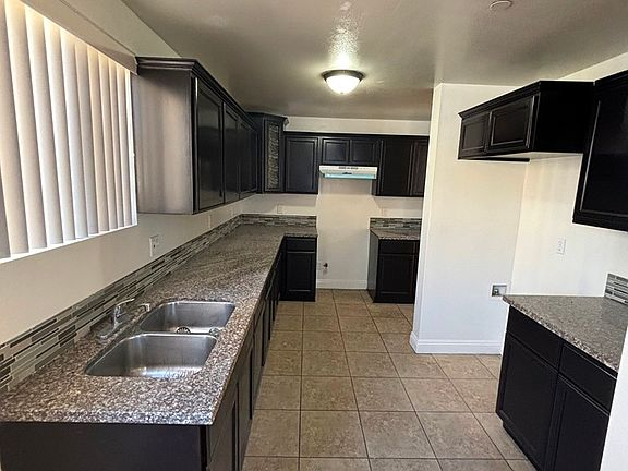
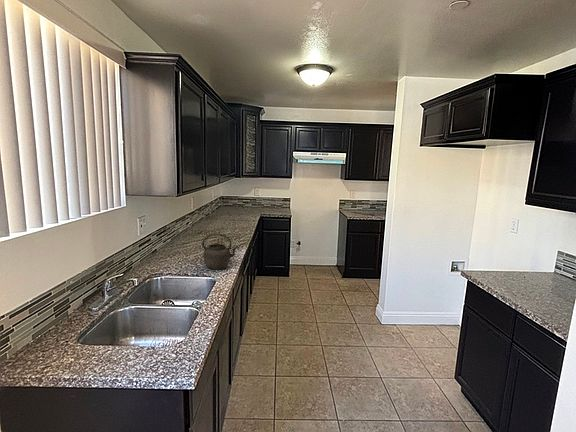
+ kettle [201,232,240,271]
